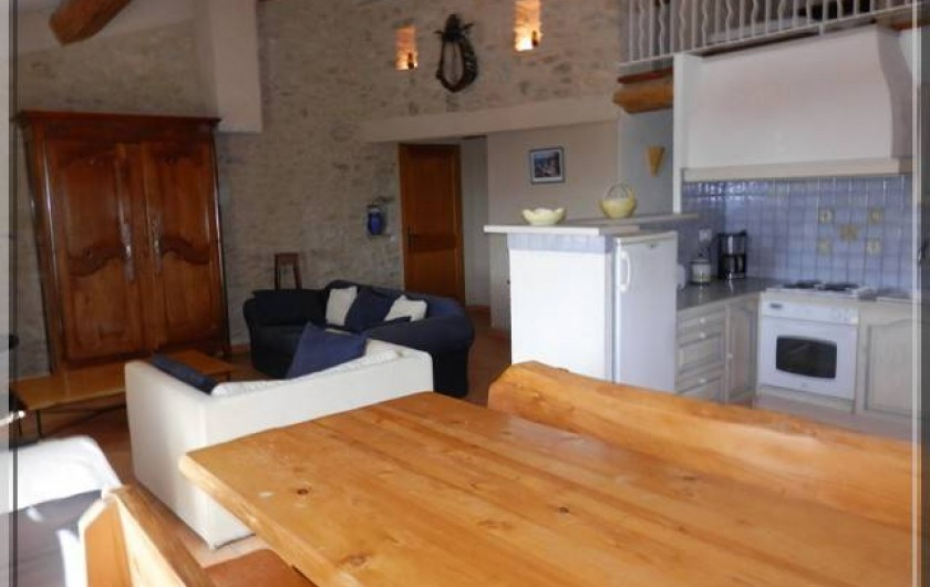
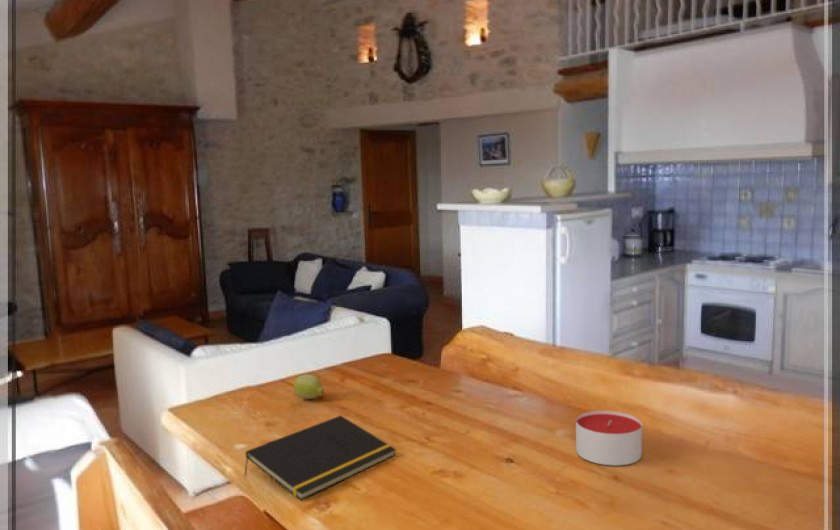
+ candle [575,410,643,467]
+ notepad [243,414,397,501]
+ fruit [293,373,325,400]
